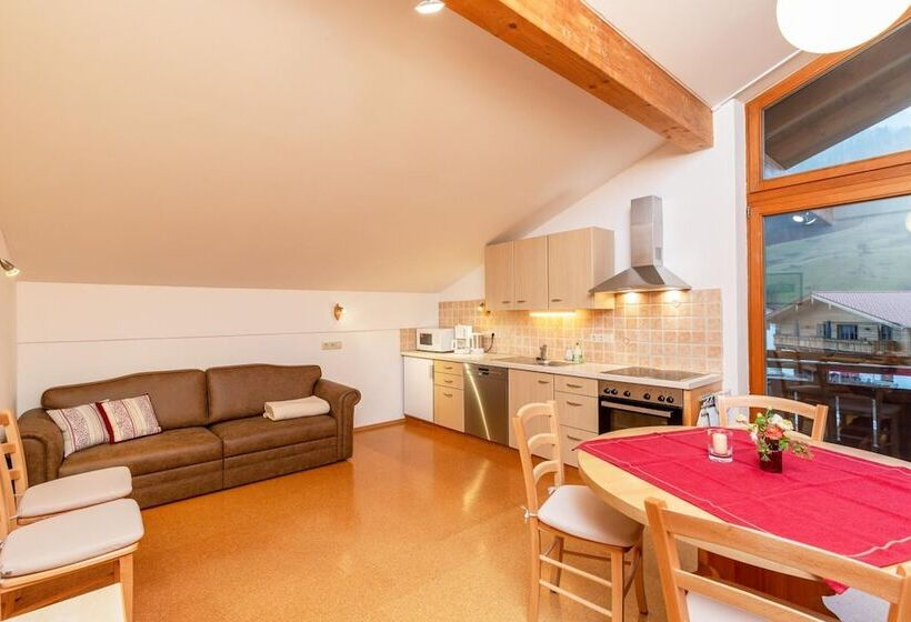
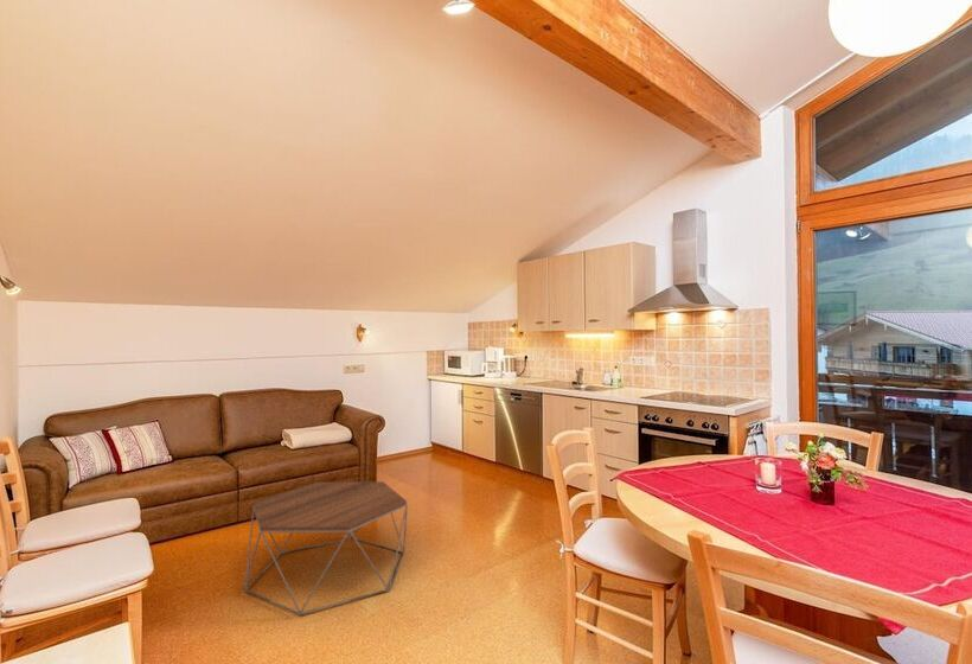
+ coffee table [243,480,409,615]
